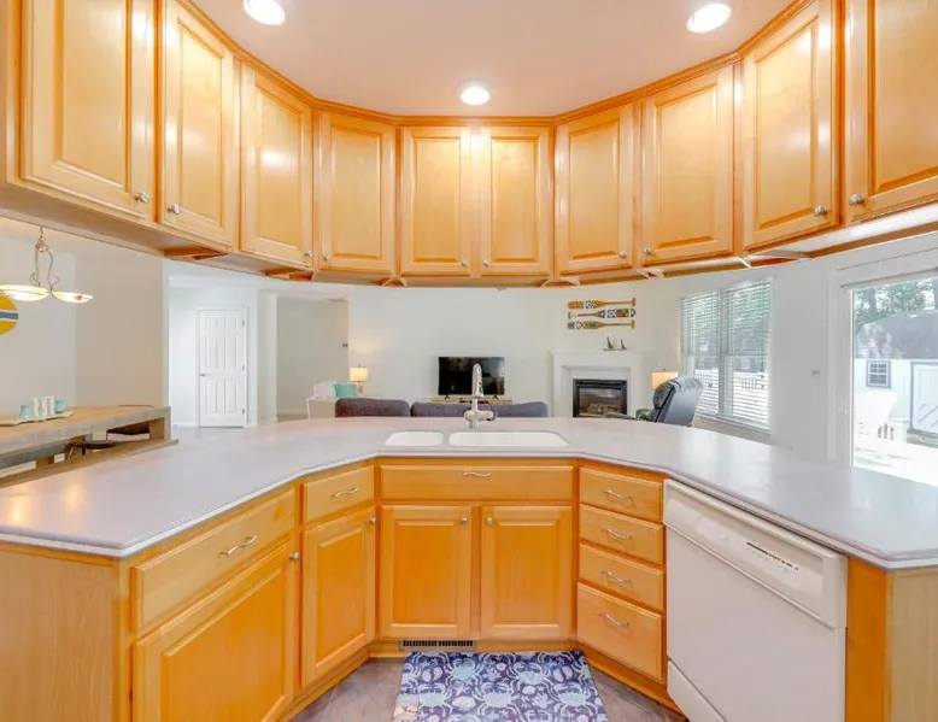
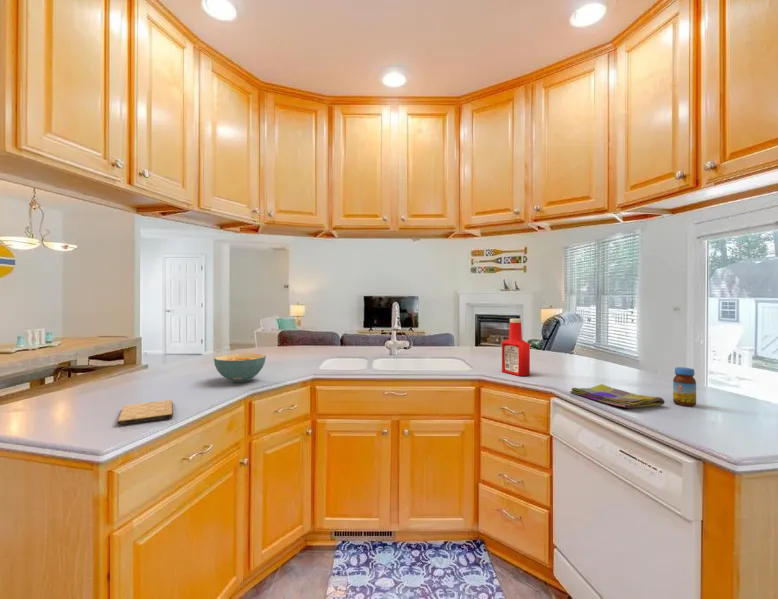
+ soap bottle [501,318,531,377]
+ cutting board [117,399,174,426]
+ jar [672,366,697,407]
+ dish towel [569,383,666,410]
+ cereal bowl [213,353,267,383]
